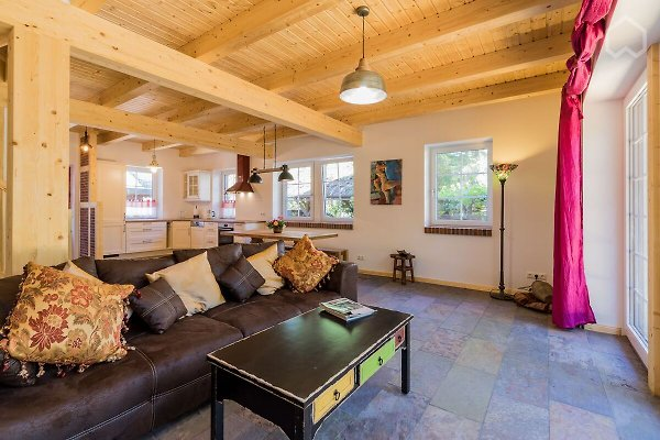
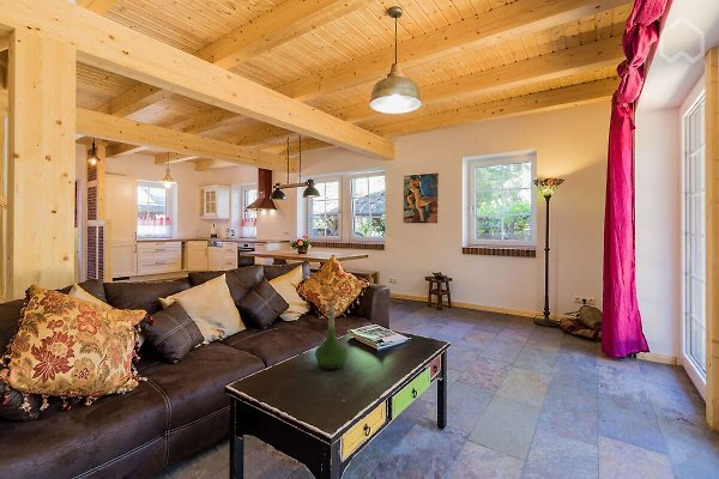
+ vase [314,302,349,371]
